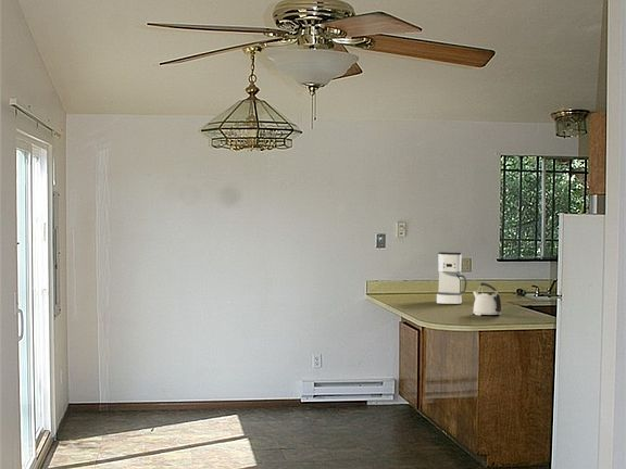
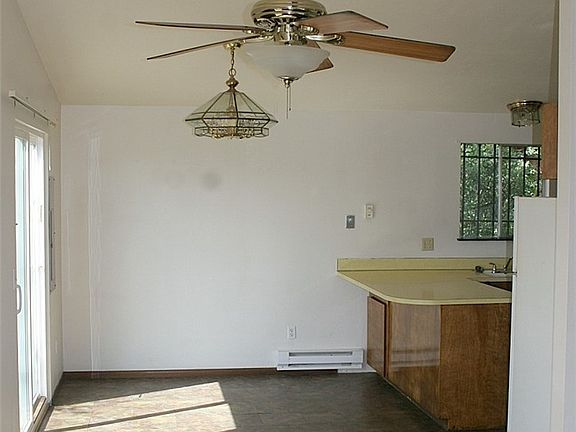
- coffee maker [436,251,467,305]
- kettle [472,281,502,316]
